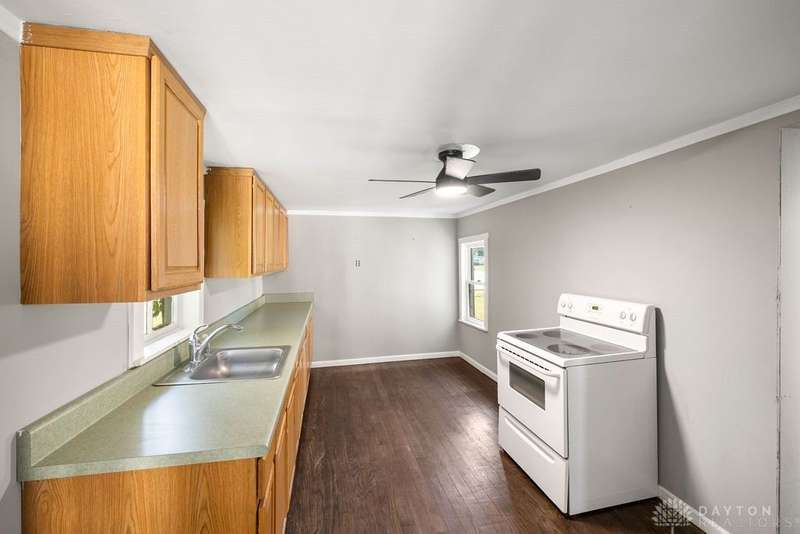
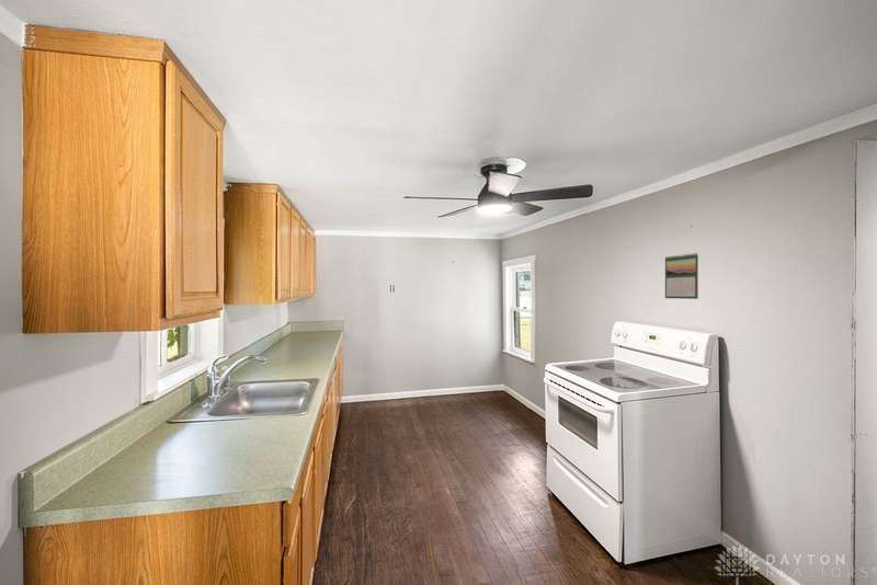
+ calendar [664,252,699,300]
